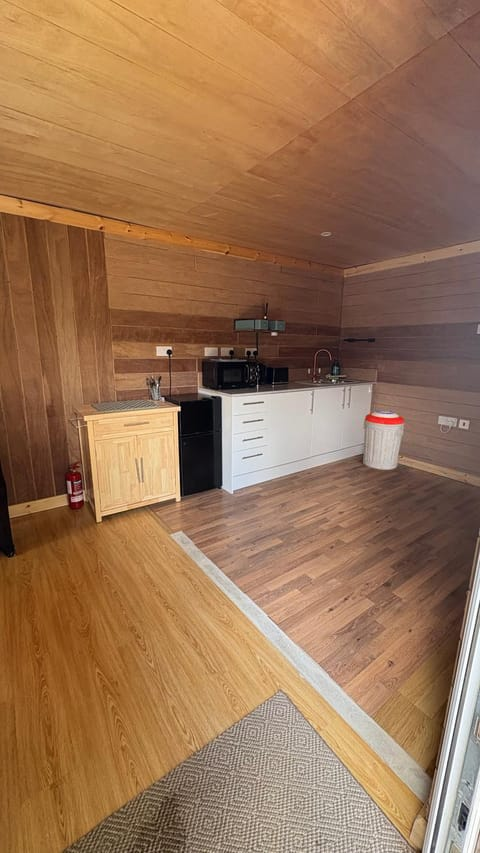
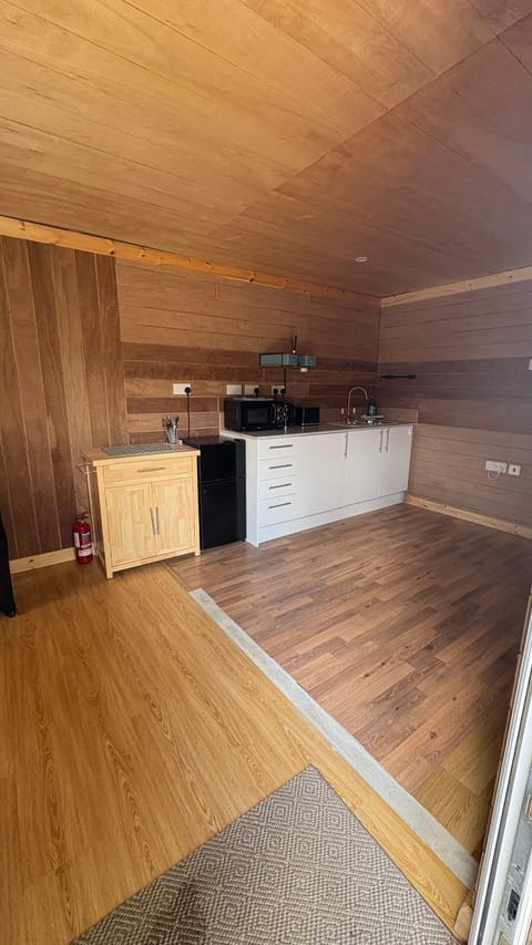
- trash can [362,410,406,471]
